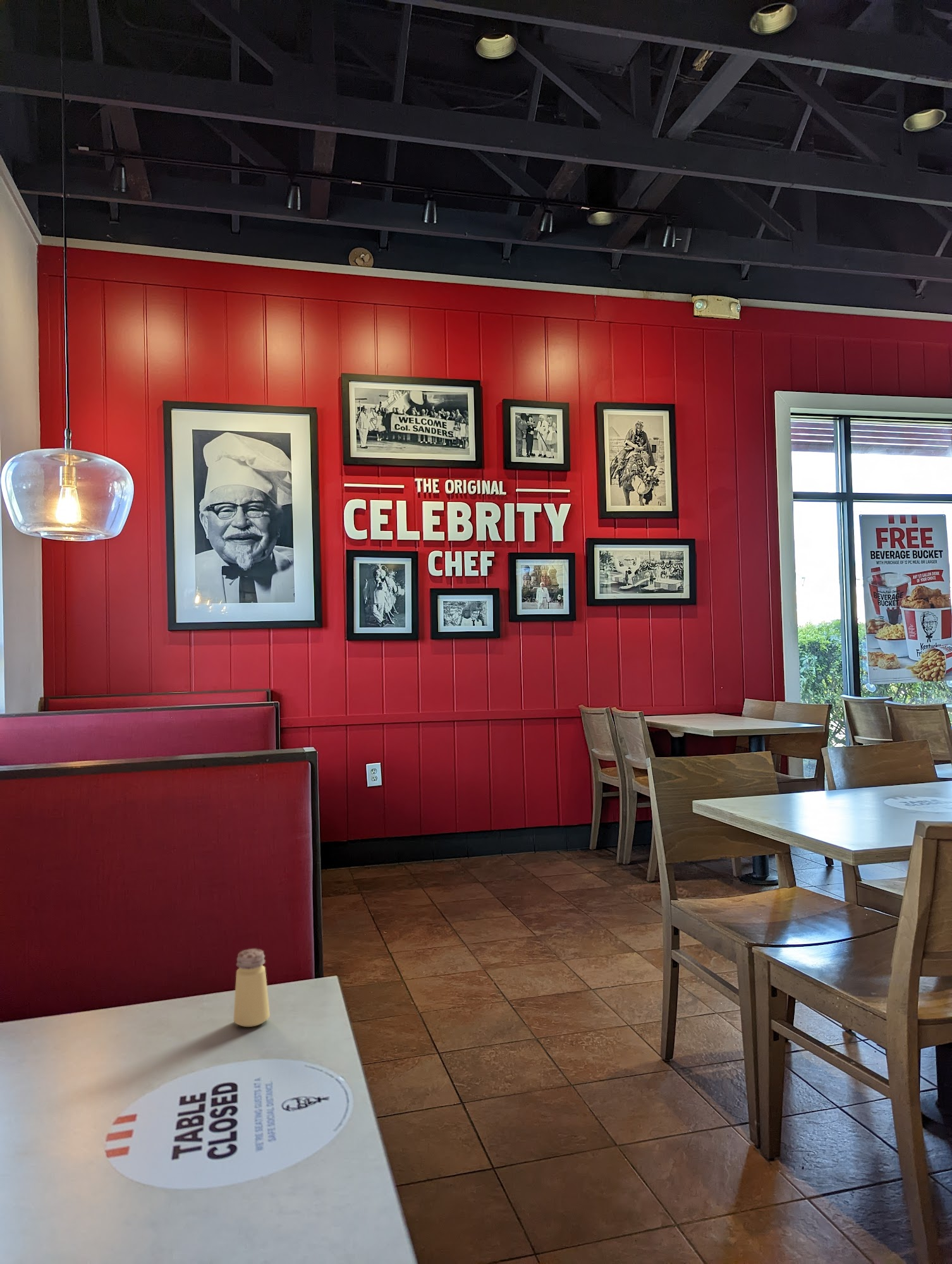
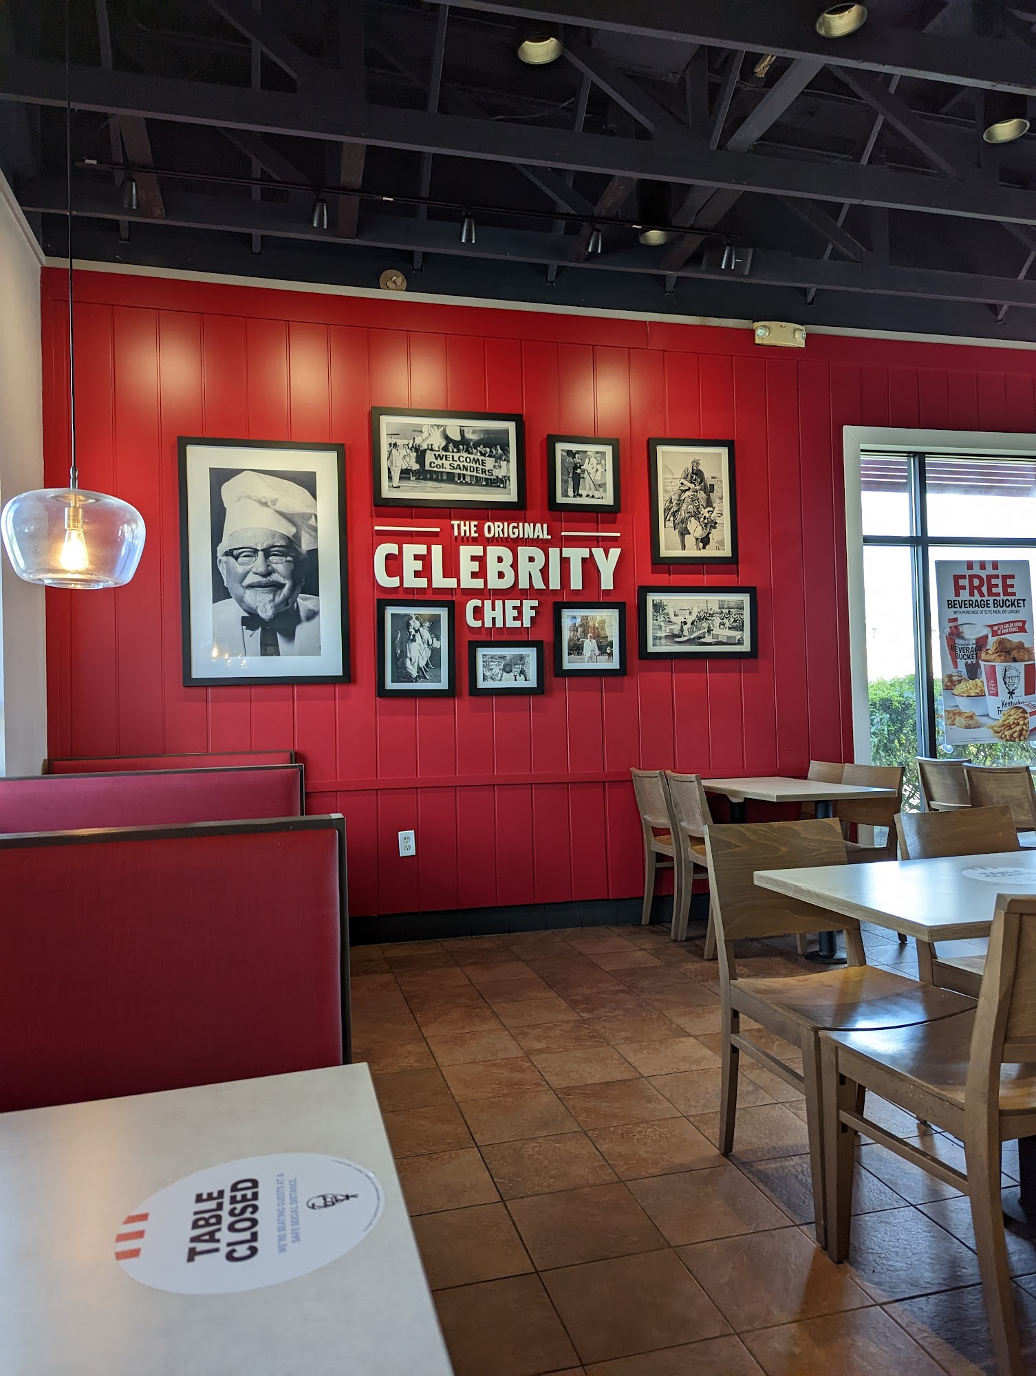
- saltshaker [233,948,271,1028]
